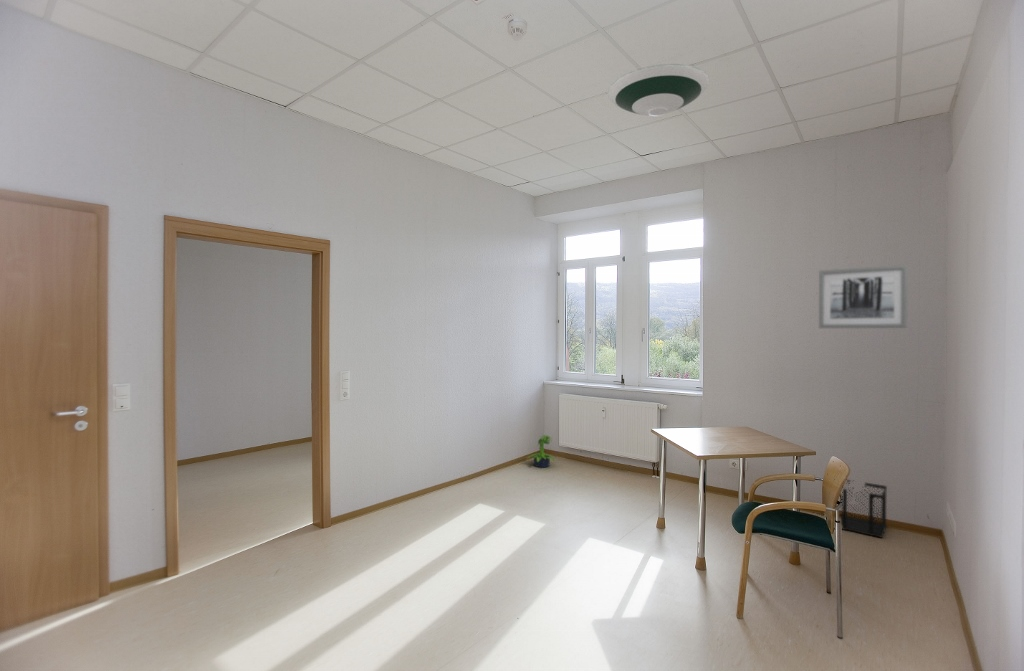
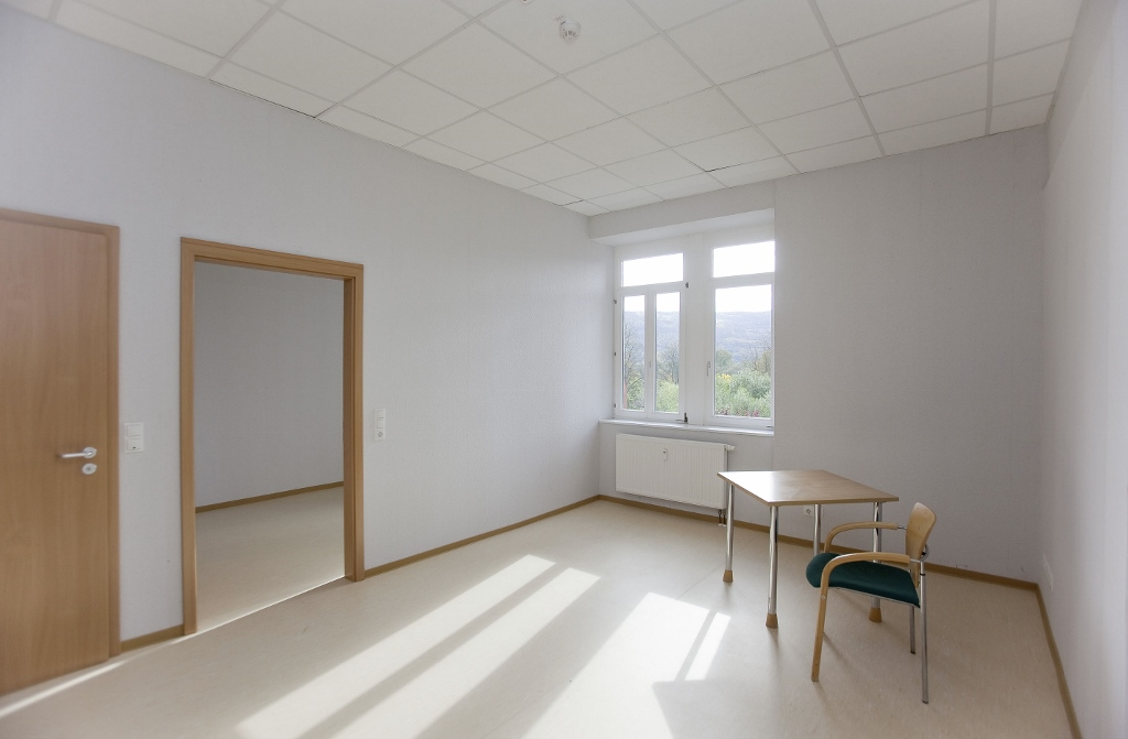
- wastebasket [839,479,888,539]
- potted plant [525,434,556,468]
- wall art [818,264,909,329]
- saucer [607,63,710,117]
